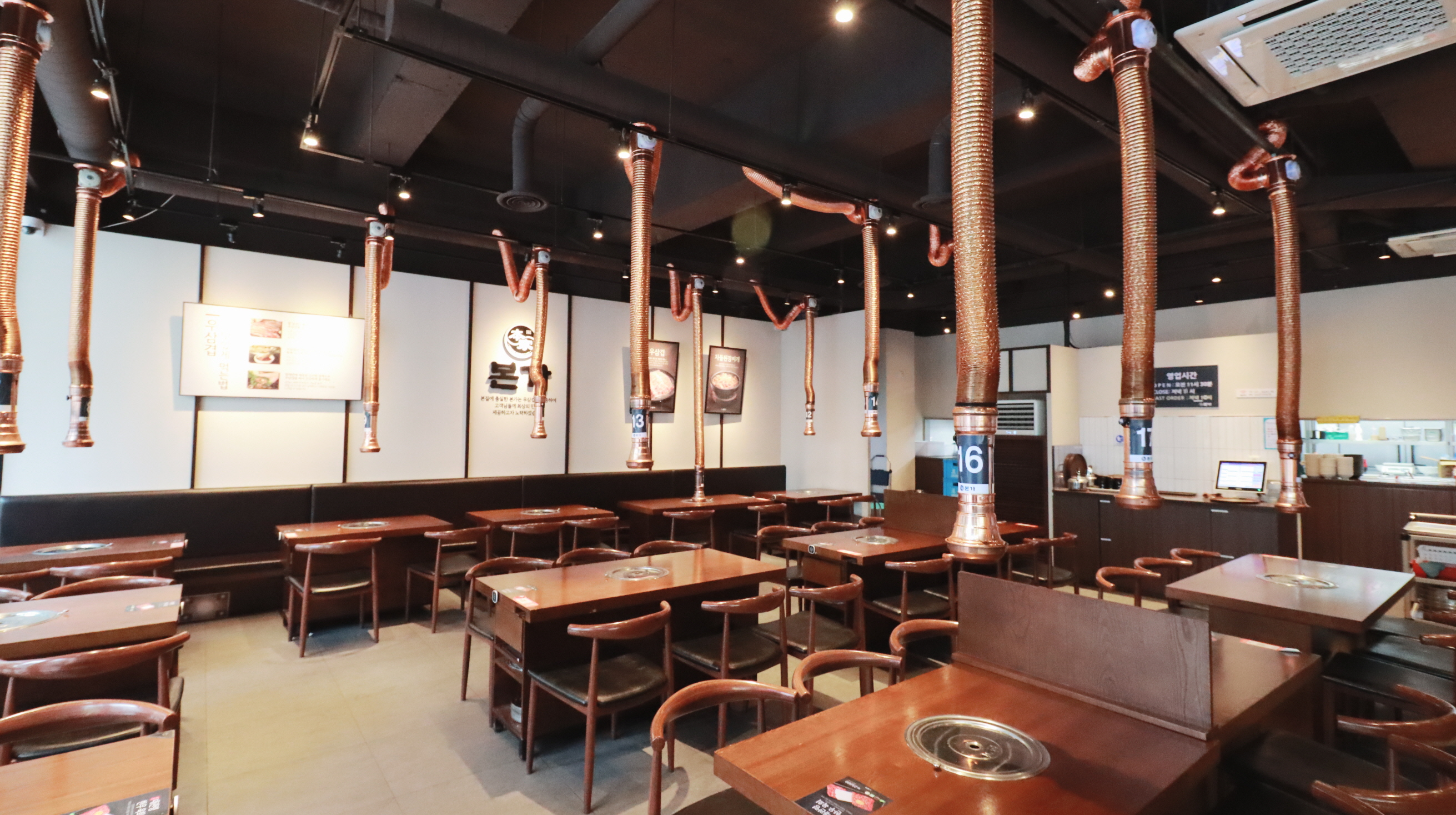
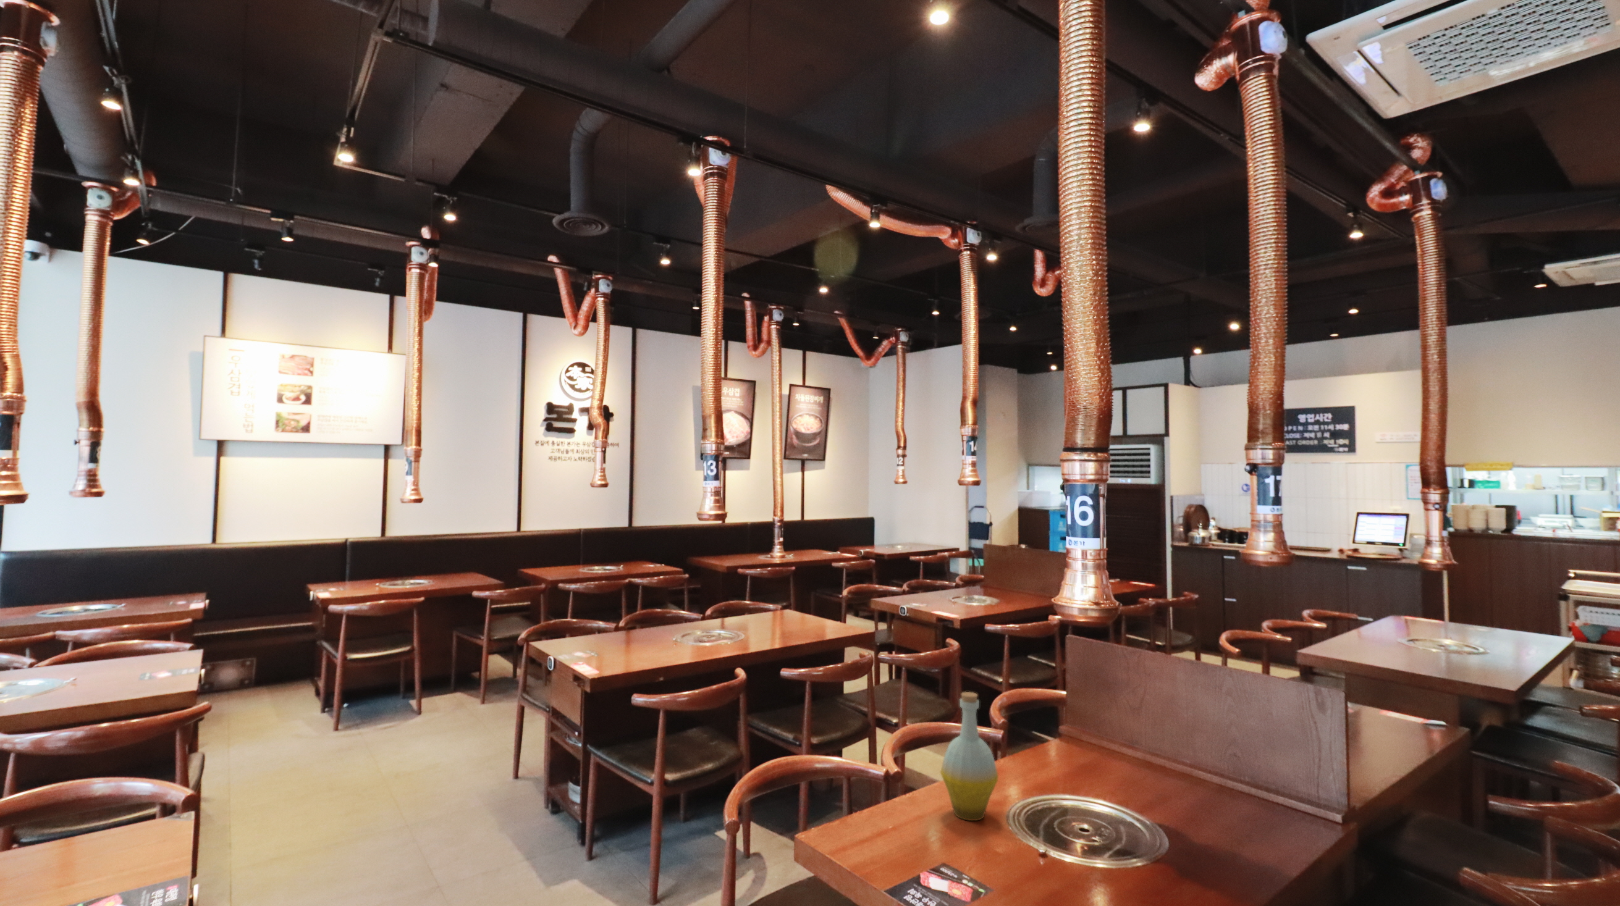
+ bottle [940,691,999,822]
